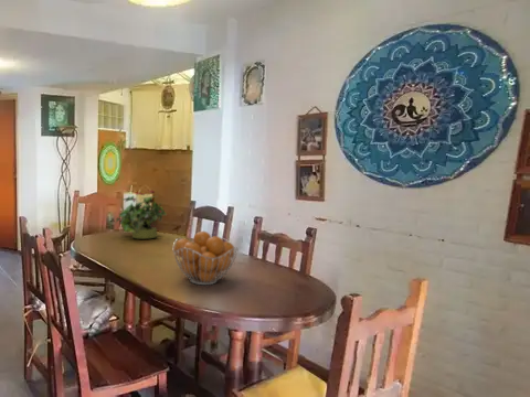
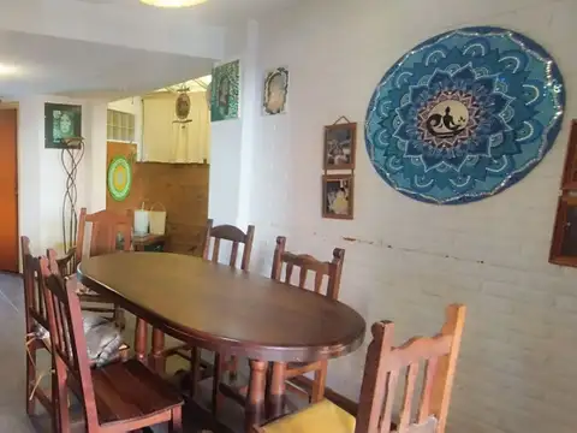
- potted plant [114,189,168,240]
- fruit basket [172,230,240,286]
